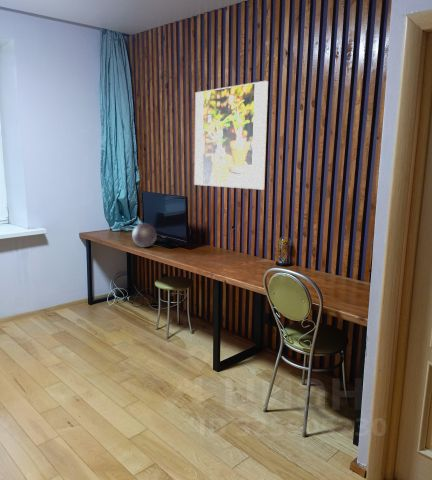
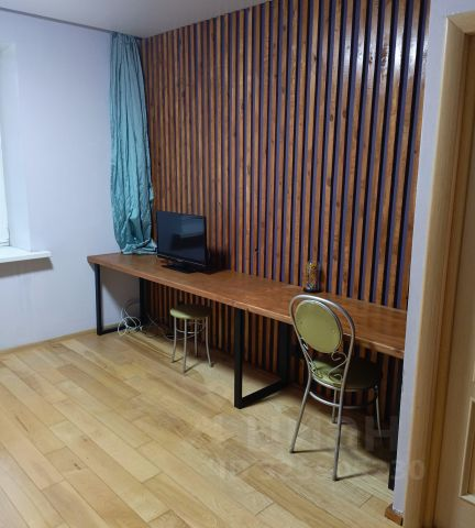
- decorative ball [131,222,158,248]
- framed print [194,80,269,190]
